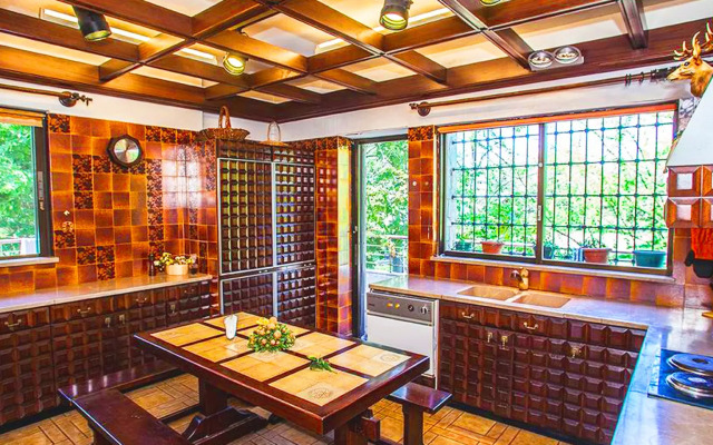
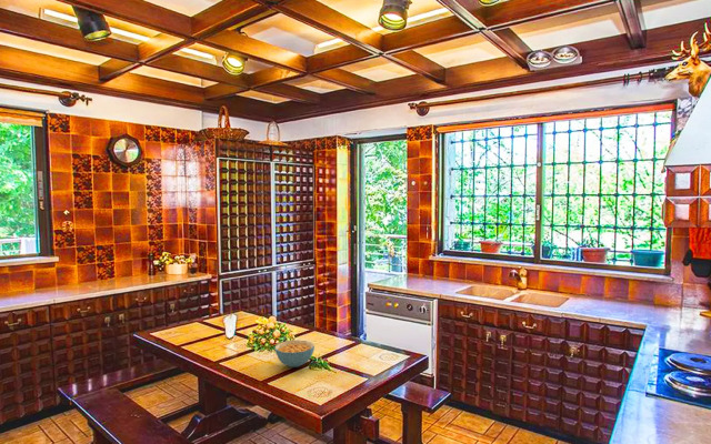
+ cereal bowl [273,339,316,369]
